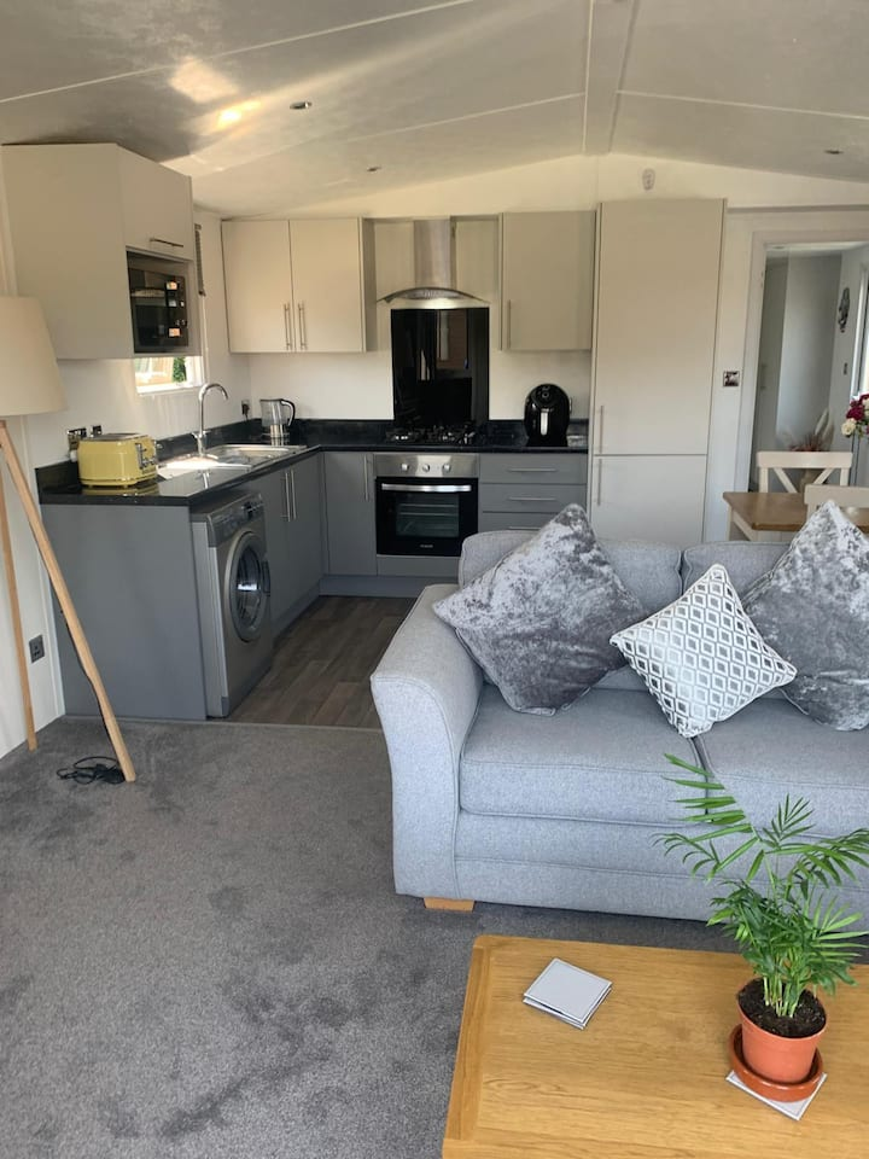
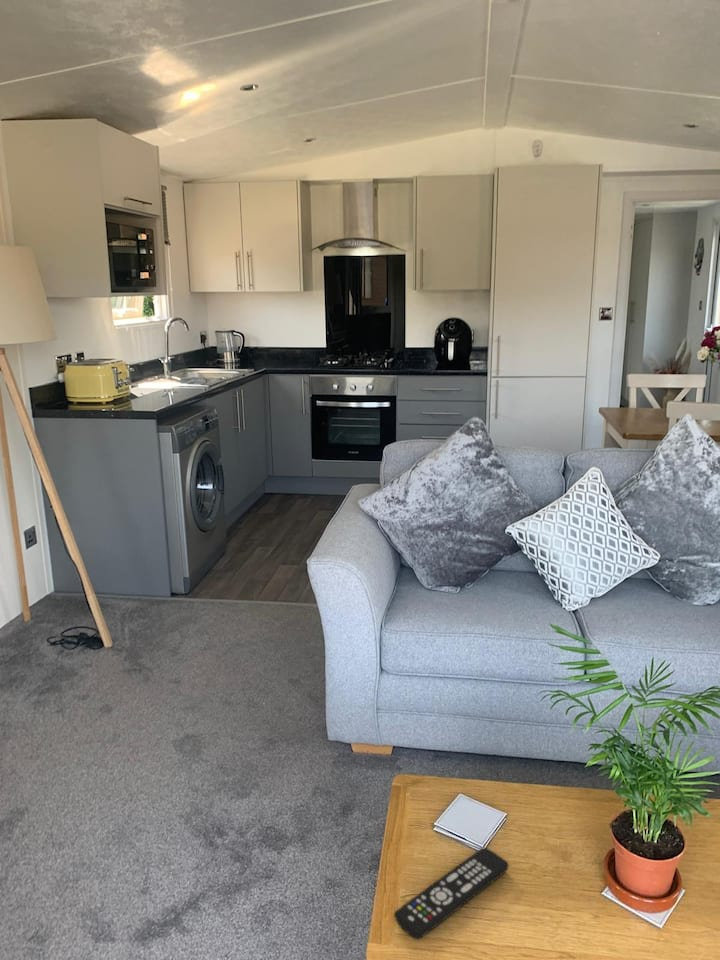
+ remote control [393,847,509,940]
